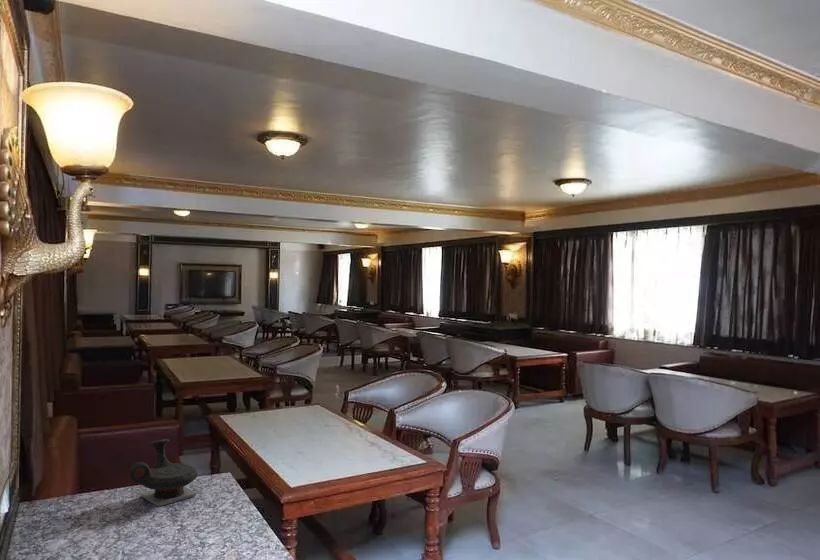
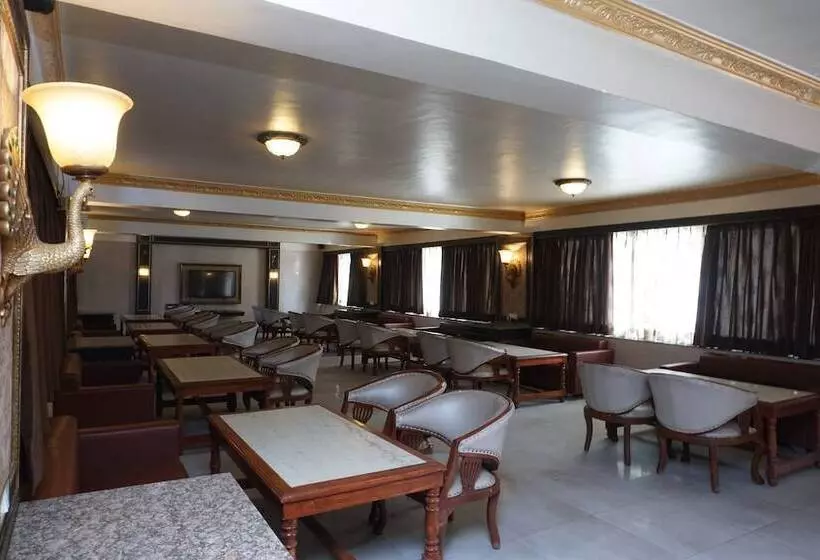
- teapot [128,438,199,508]
